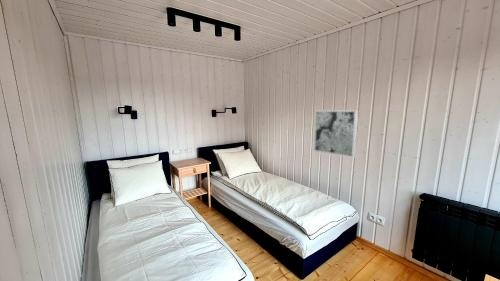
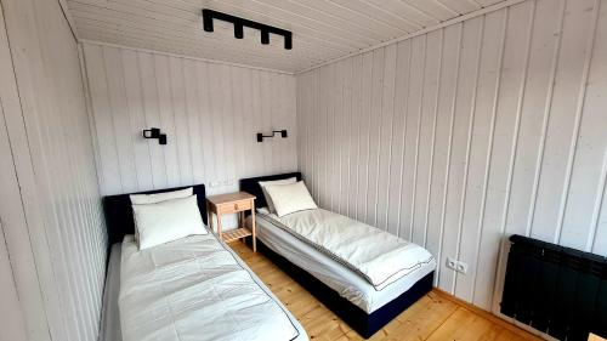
- wall art [313,109,359,159]
